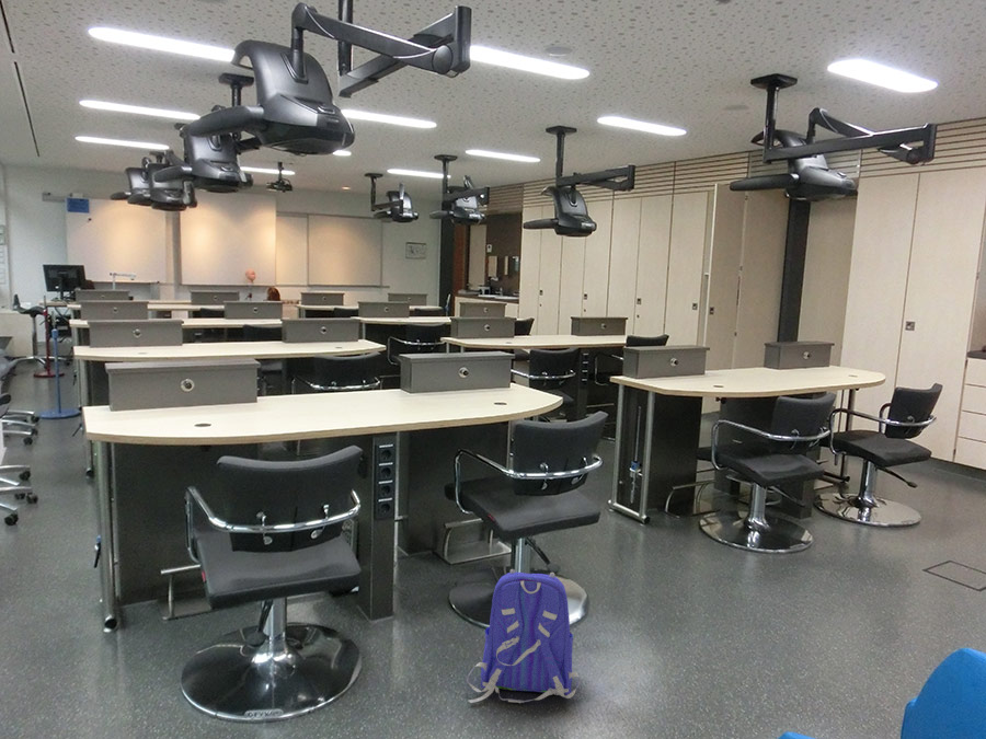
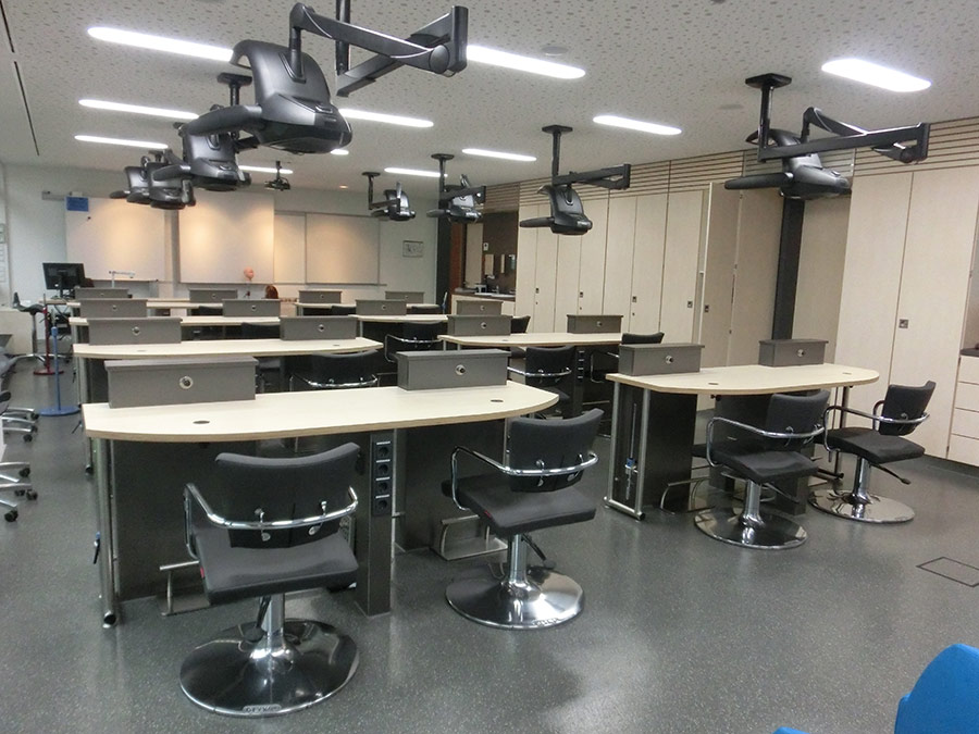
- backpack [466,568,582,704]
